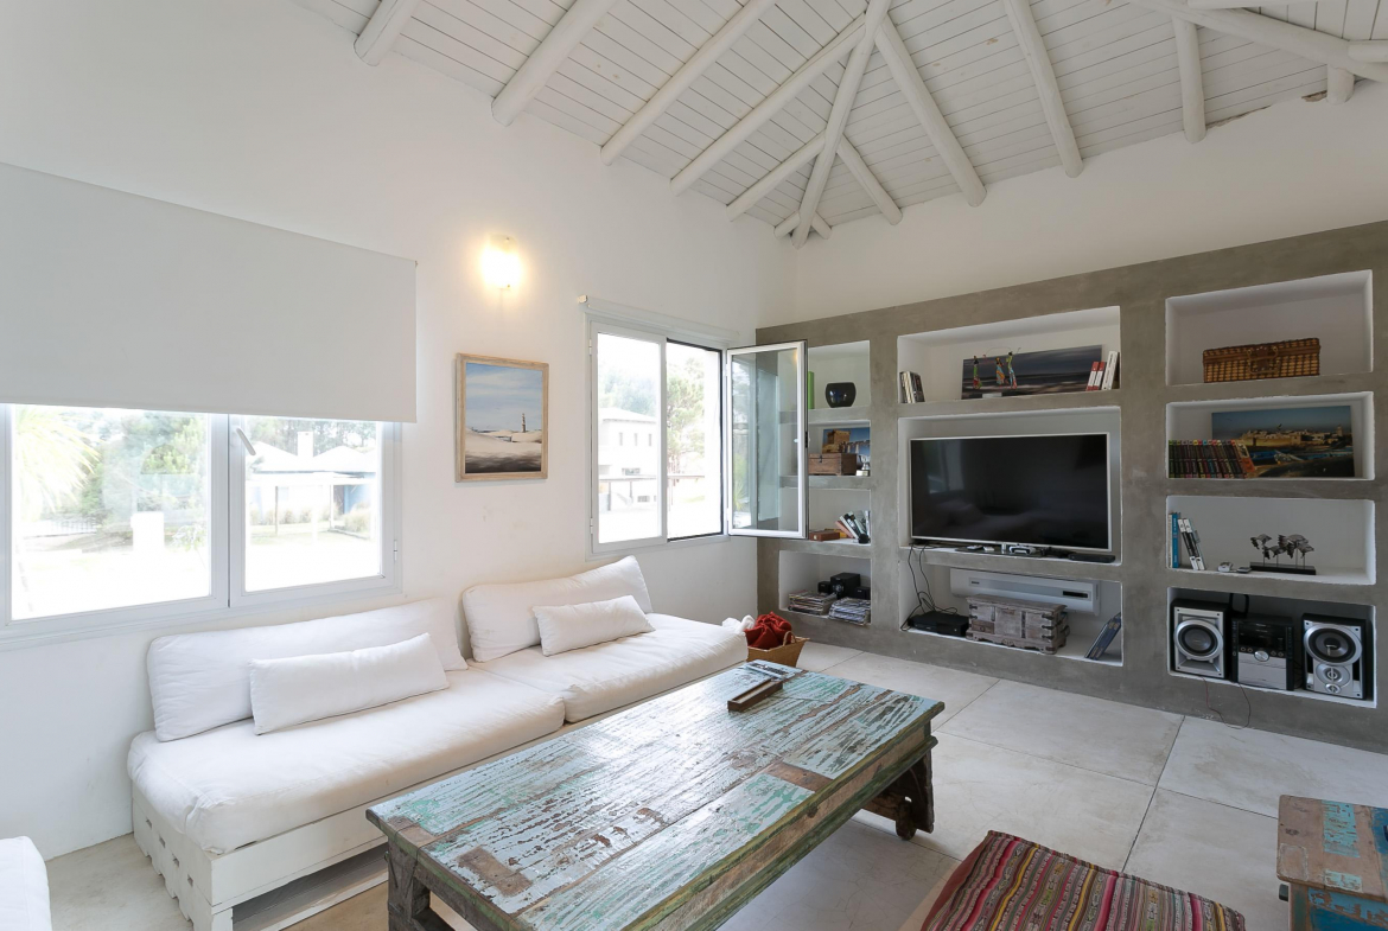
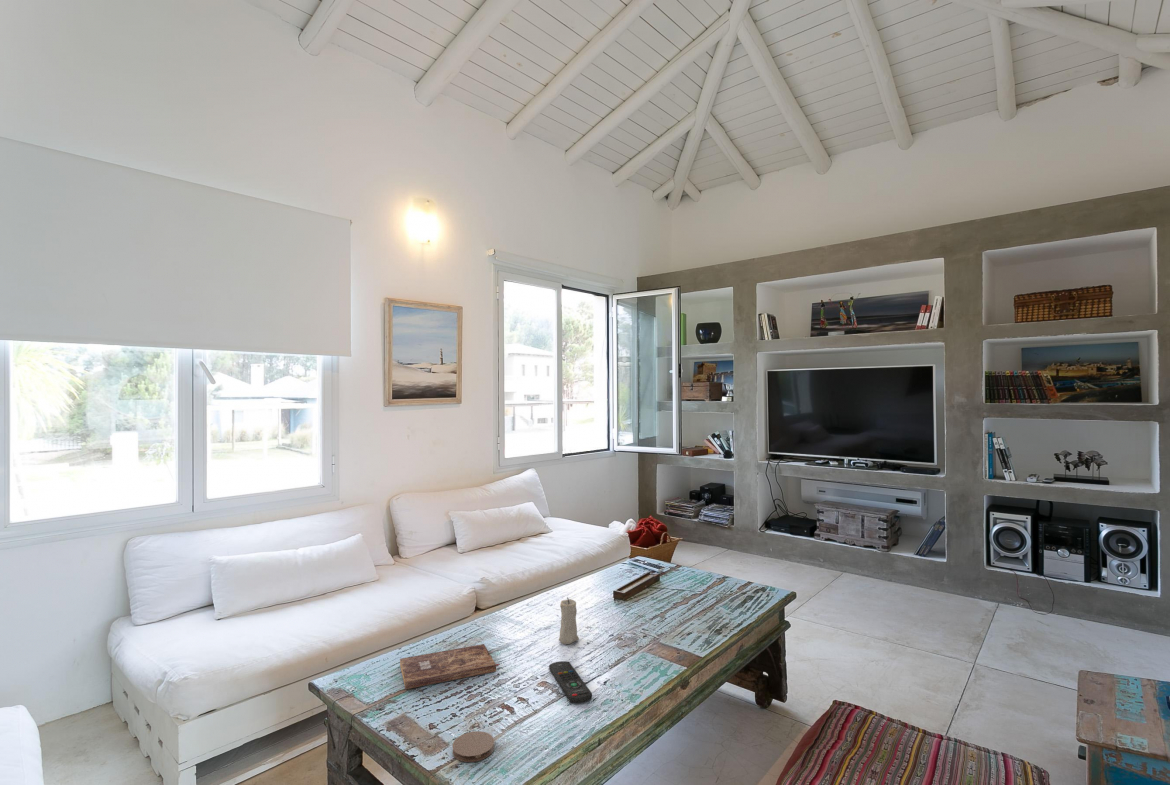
+ bible [399,643,500,690]
+ candle [558,596,580,645]
+ coaster [452,730,495,763]
+ remote control [548,660,593,705]
